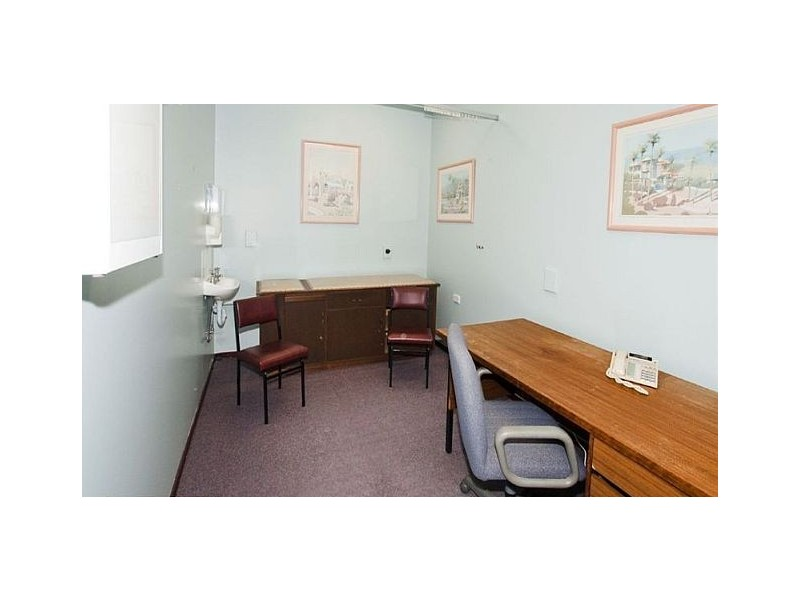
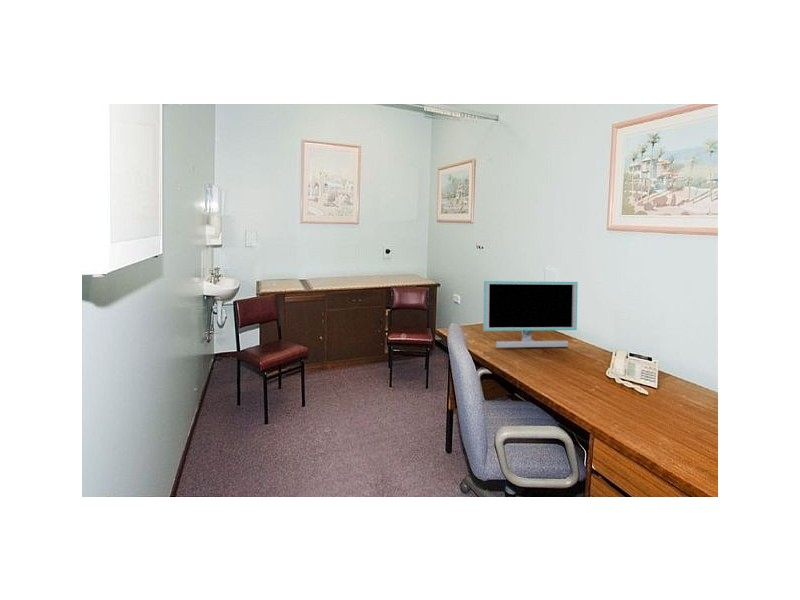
+ monitor [482,280,579,349]
